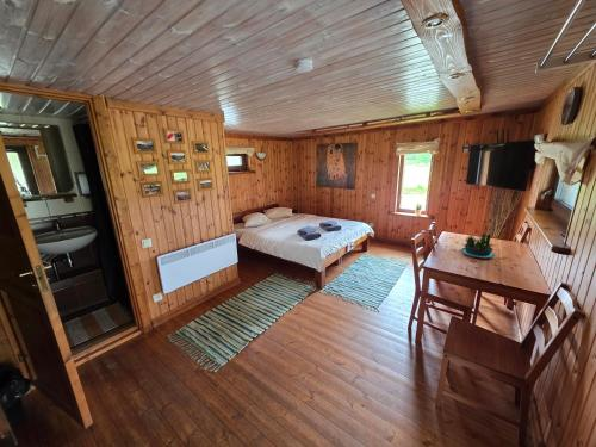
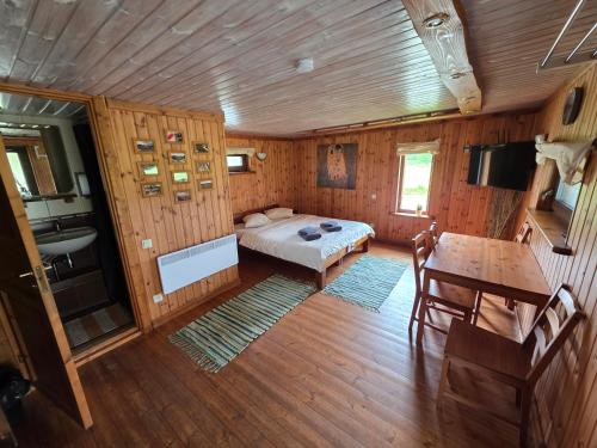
- potted plant [460,232,496,260]
